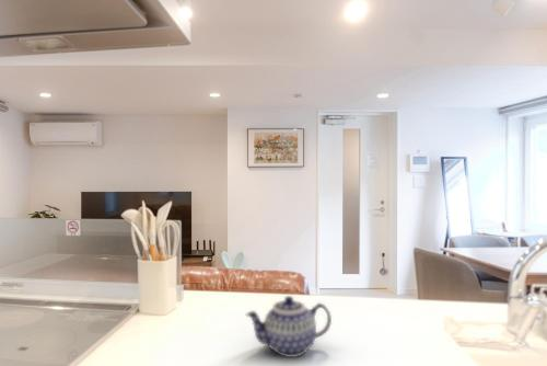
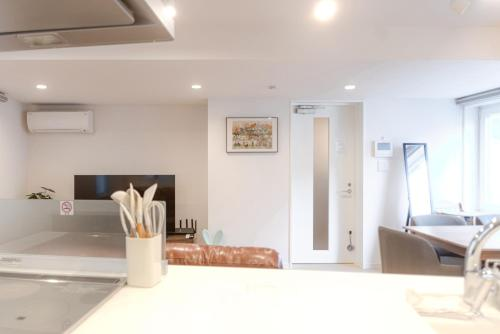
- teapot [245,295,333,358]
